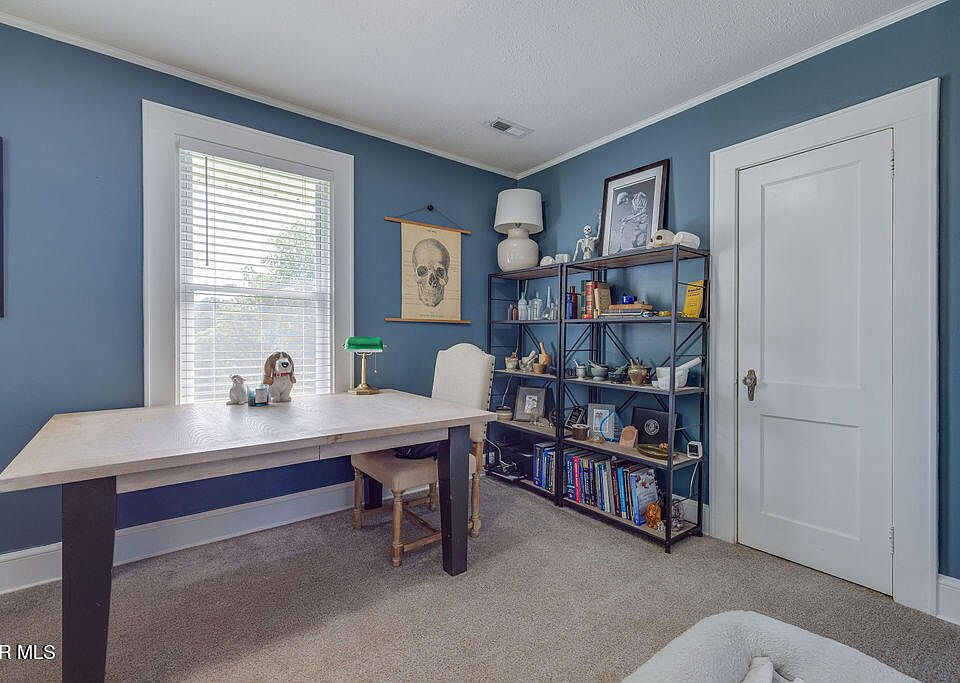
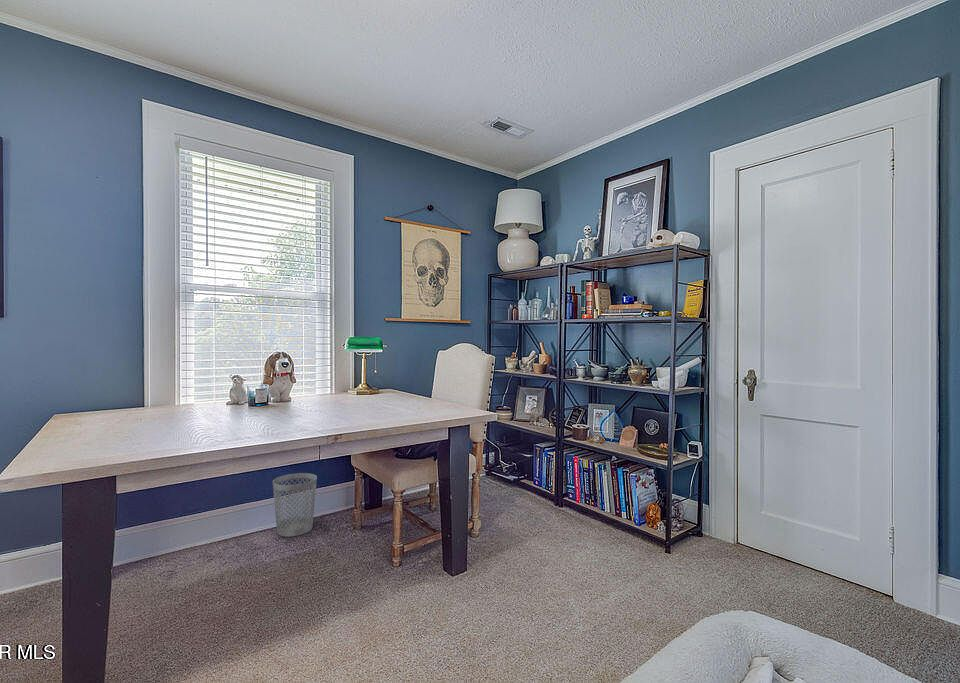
+ wastebasket [272,472,318,538]
